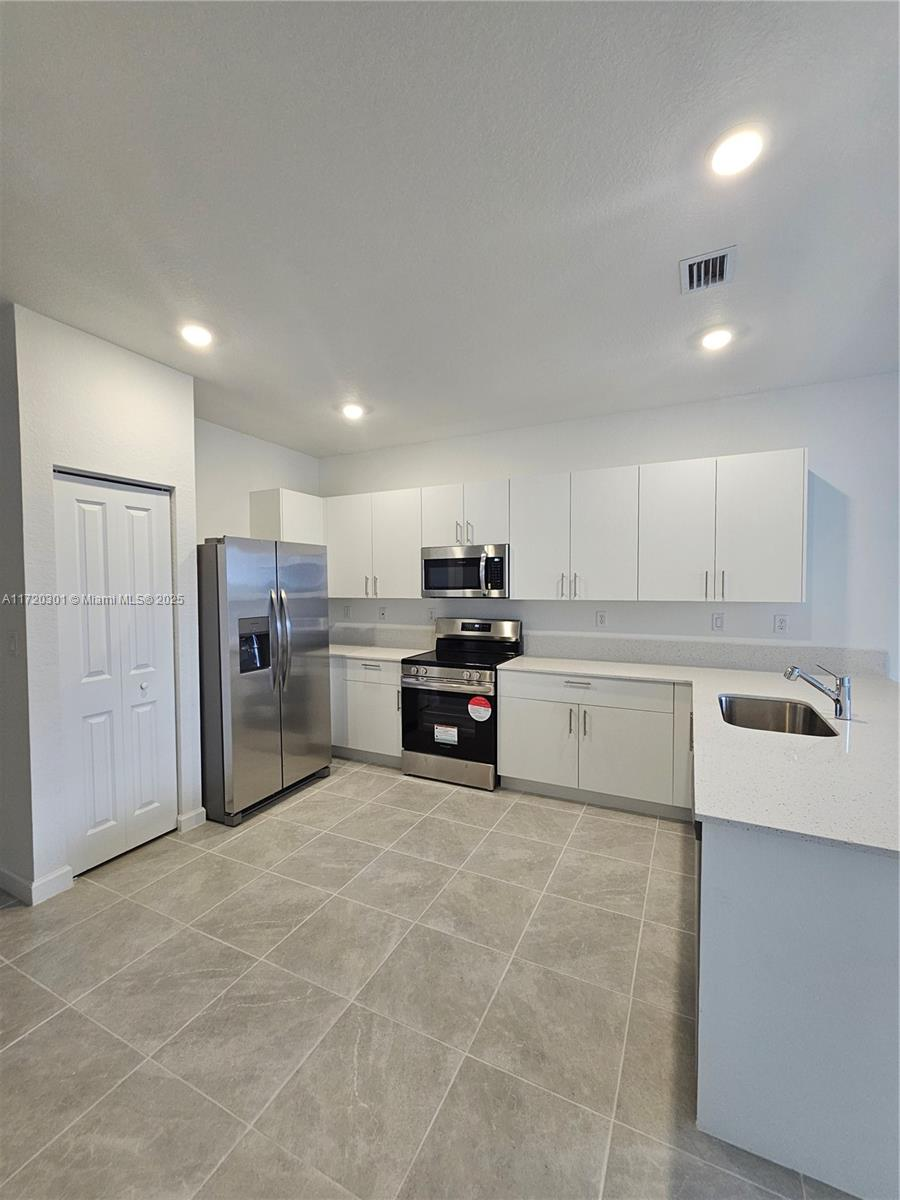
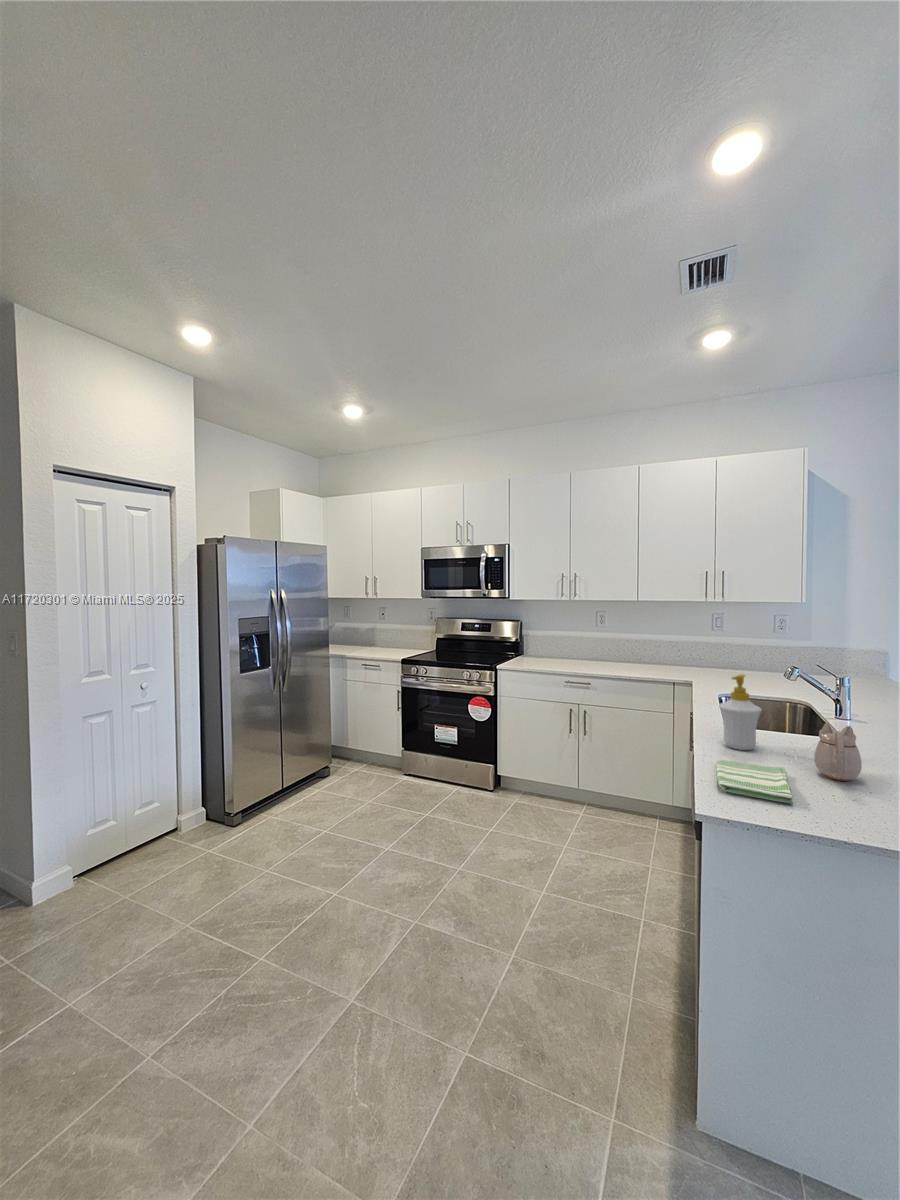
+ teapot [813,722,863,782]
+ dish towel [716,759,794,804]
+ soap bottle [718,673,763,751]
